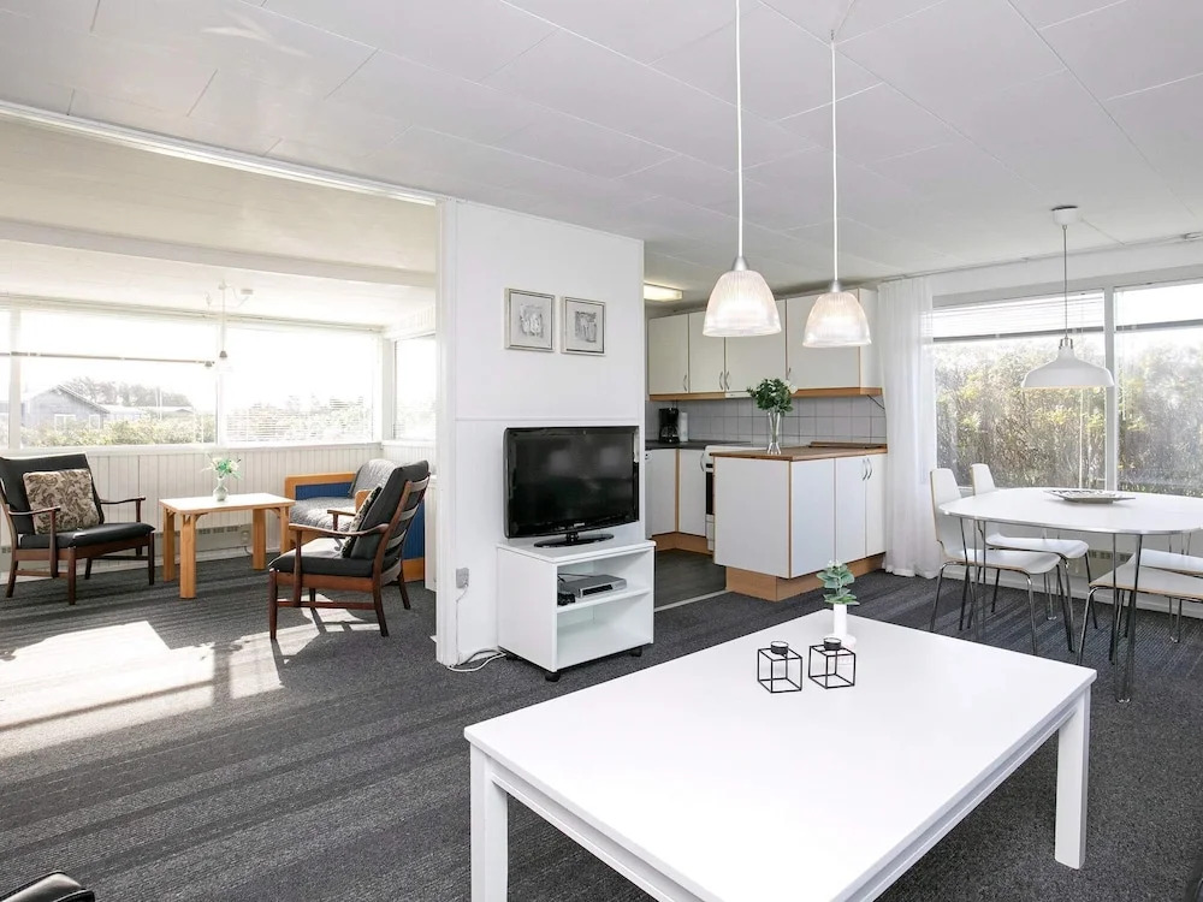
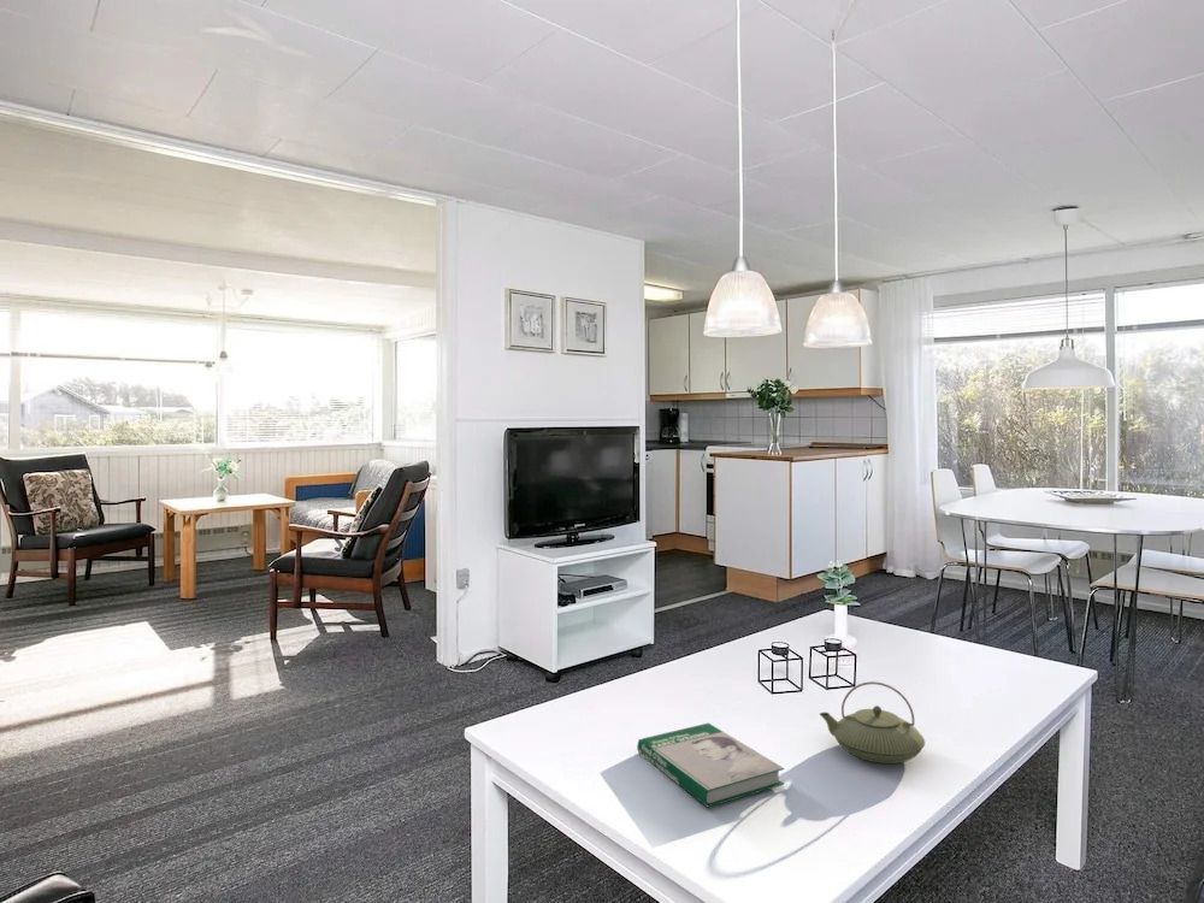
+ book [636,722,785,809]
+ teapot [819,680,926,765]
